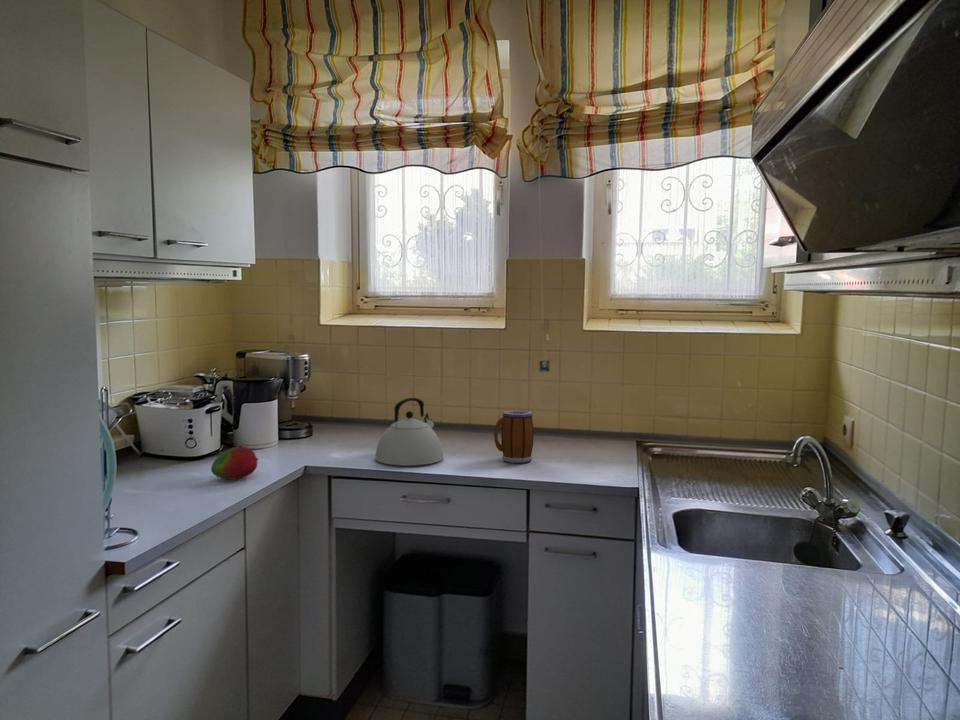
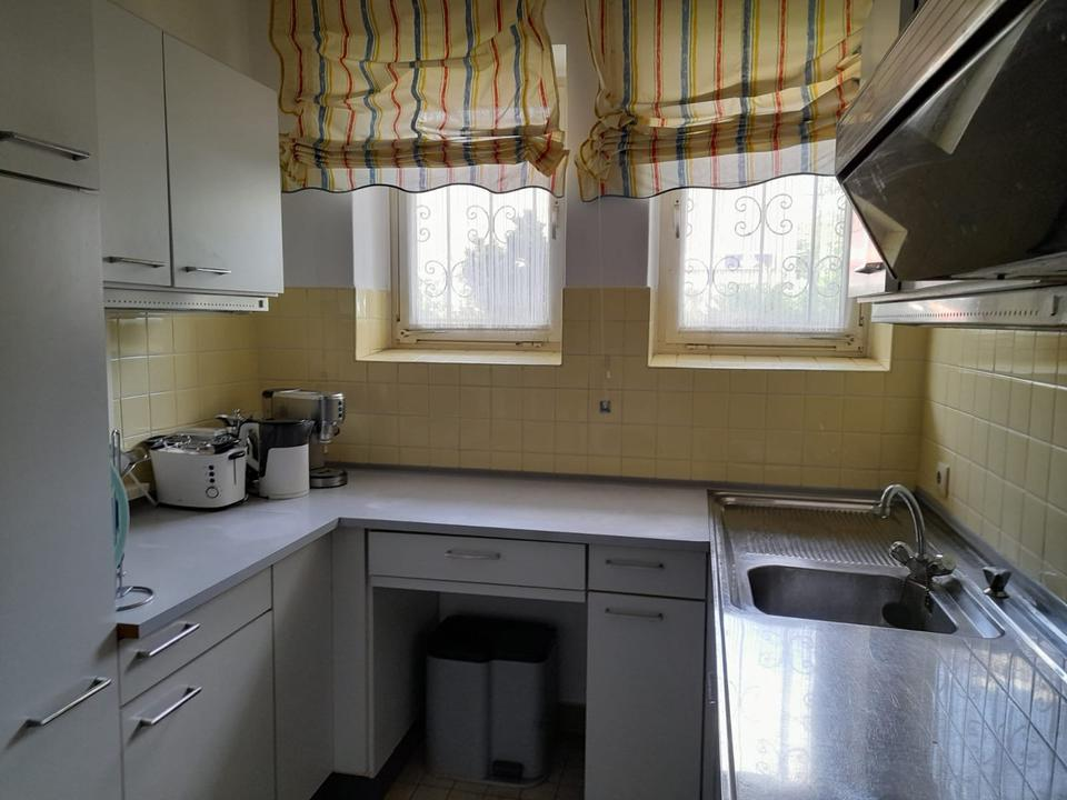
- fruit [210,446,259,481]
- kettle [374,397,444,467]
- mug [493,409,534,464]
